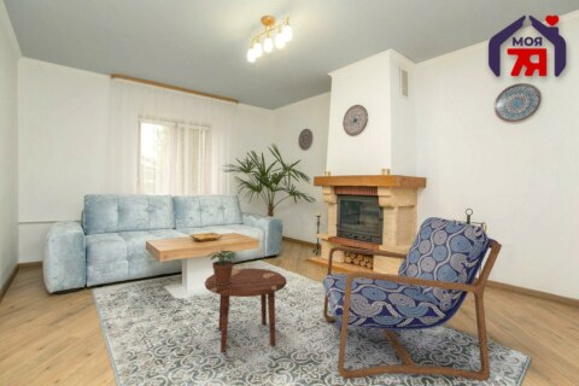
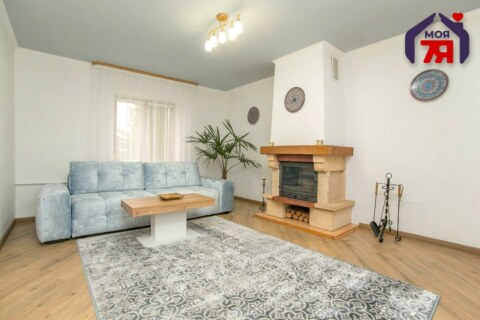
- armchair [321,216,503,382]
- potted plant [205,250,238,285]
- side table [204,267,288,353]
